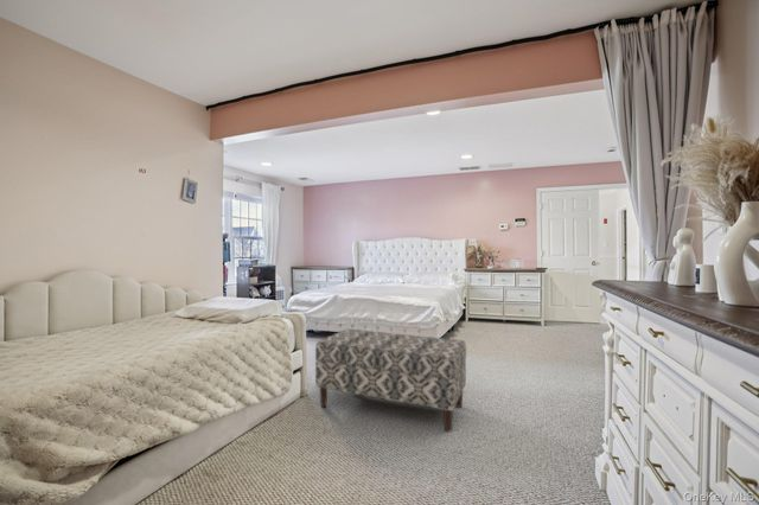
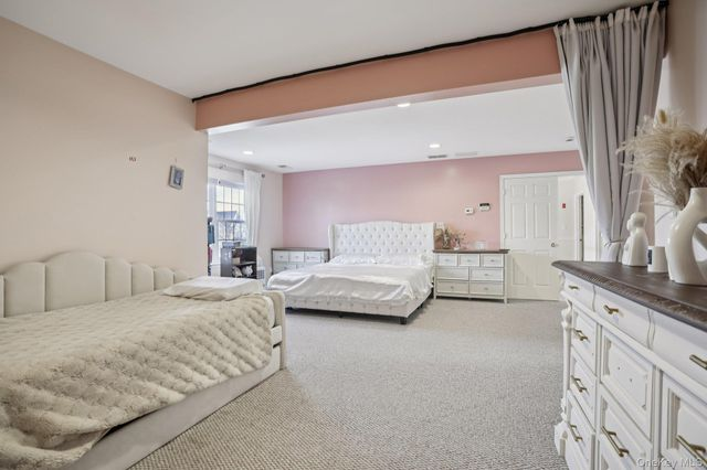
- bench [314,328,467,433]
